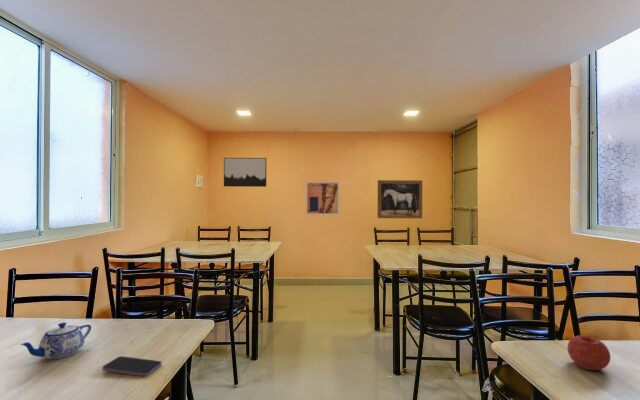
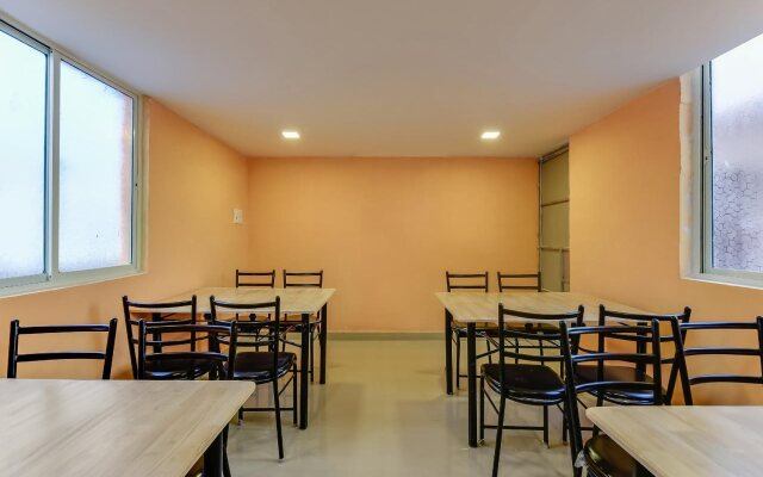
- wall art [377,179,423,219]
- smartphone [101,355,163,377]
- fruit [566,334,612,371]
- teapot [19,321,92,360]
- wall art [223,157,267,188]
- wall art [305,181,340,216]
